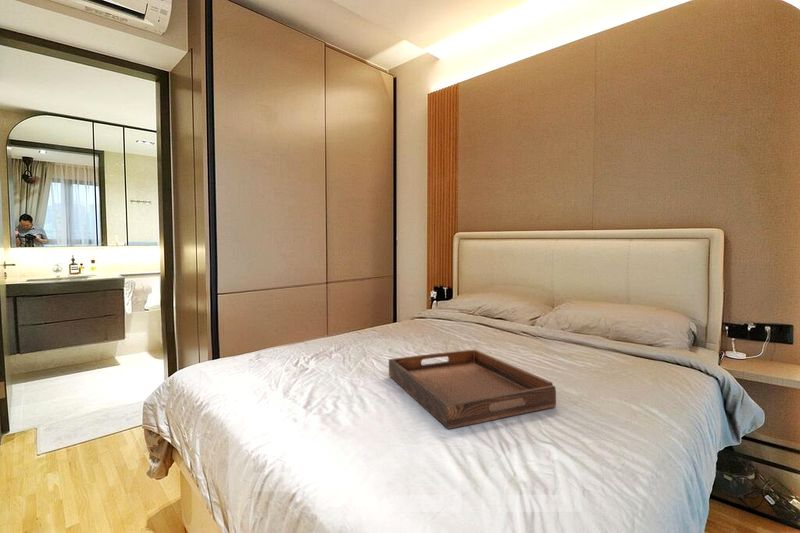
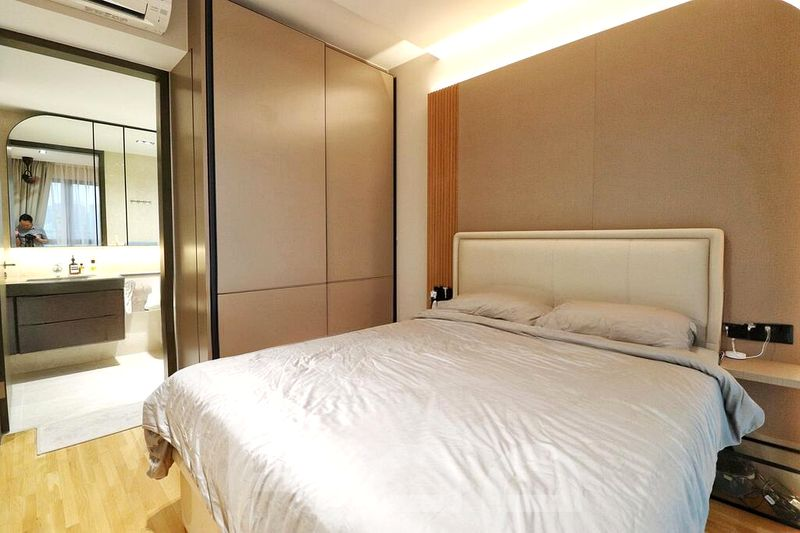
- serving tray [388,349,557,430]
